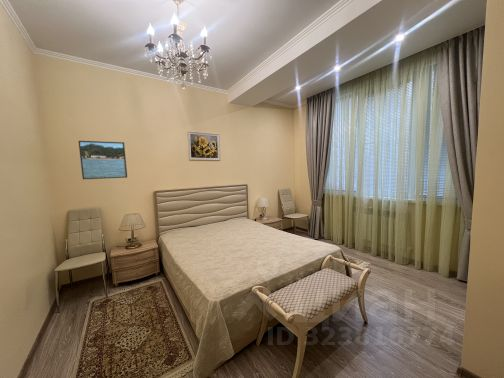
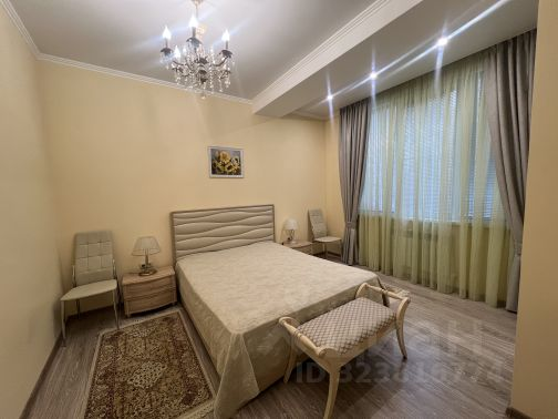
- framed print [77,140,128,180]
